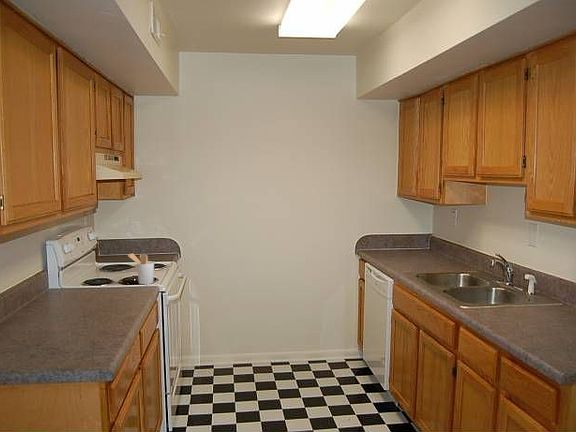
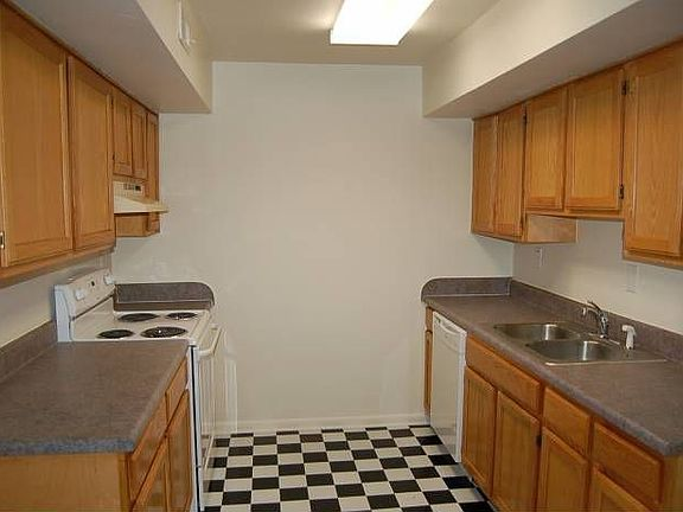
- utensil holder [127,253,155,285]
